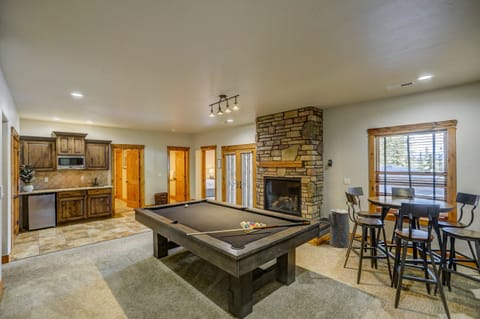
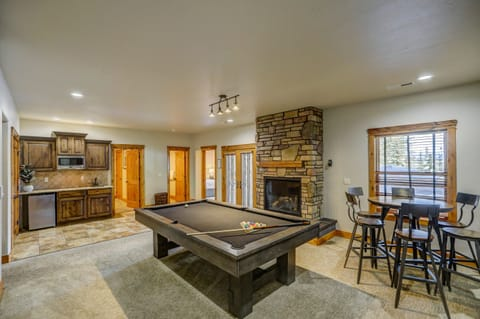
- trash can [327,207,351,249]
